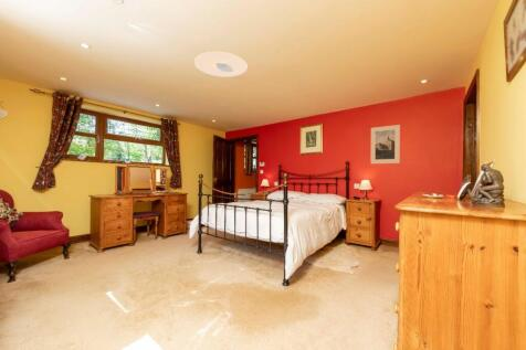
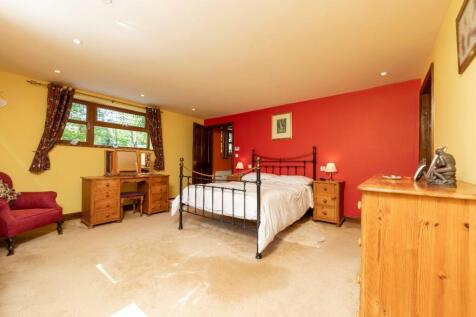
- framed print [370,124,401,165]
- ceiling light [193,51,249,78]
